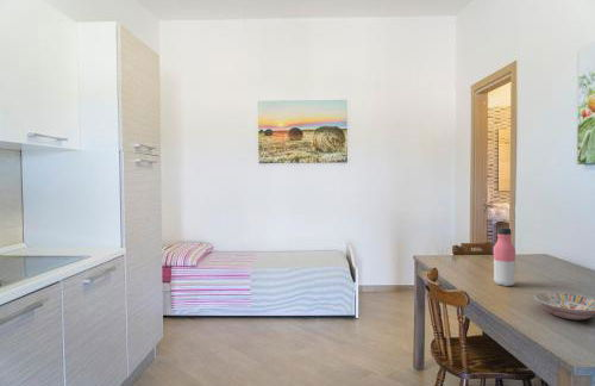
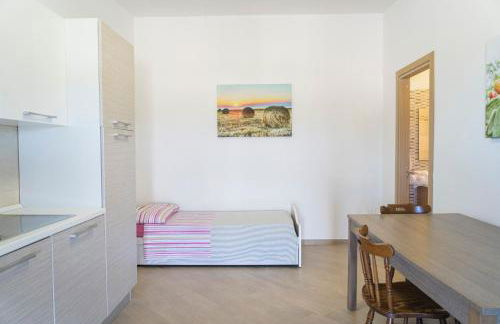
- water bottle [493,226,516,287]
- bowl [533,291,595,320]
